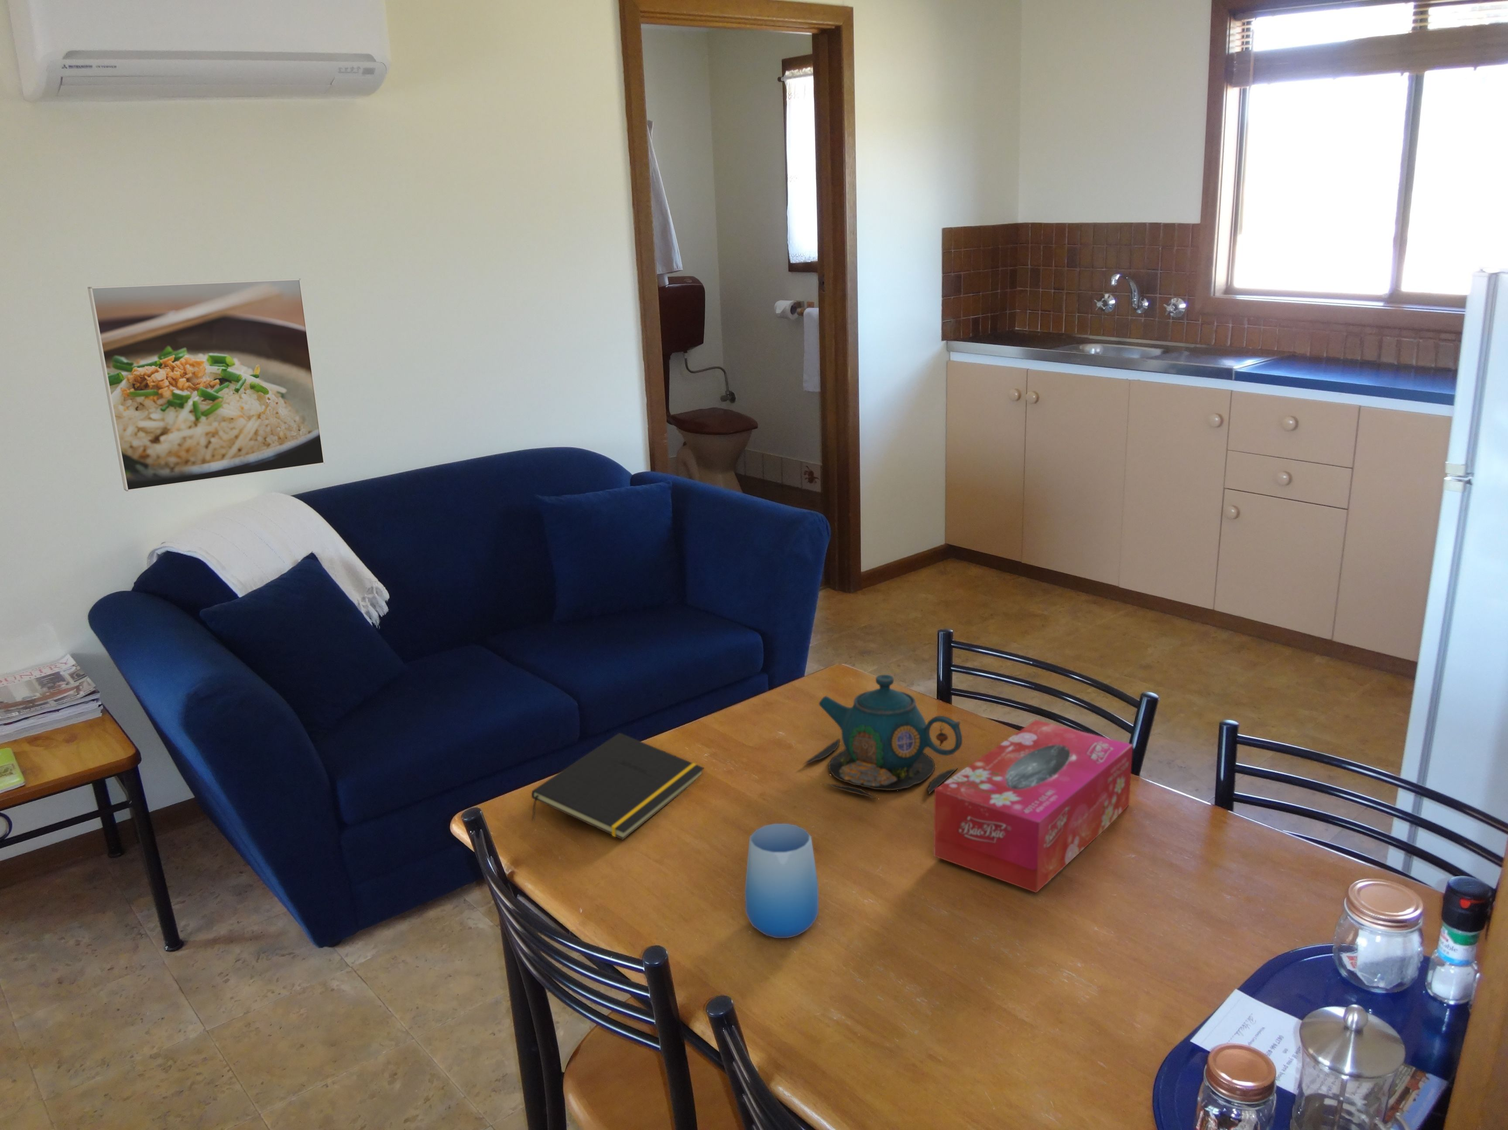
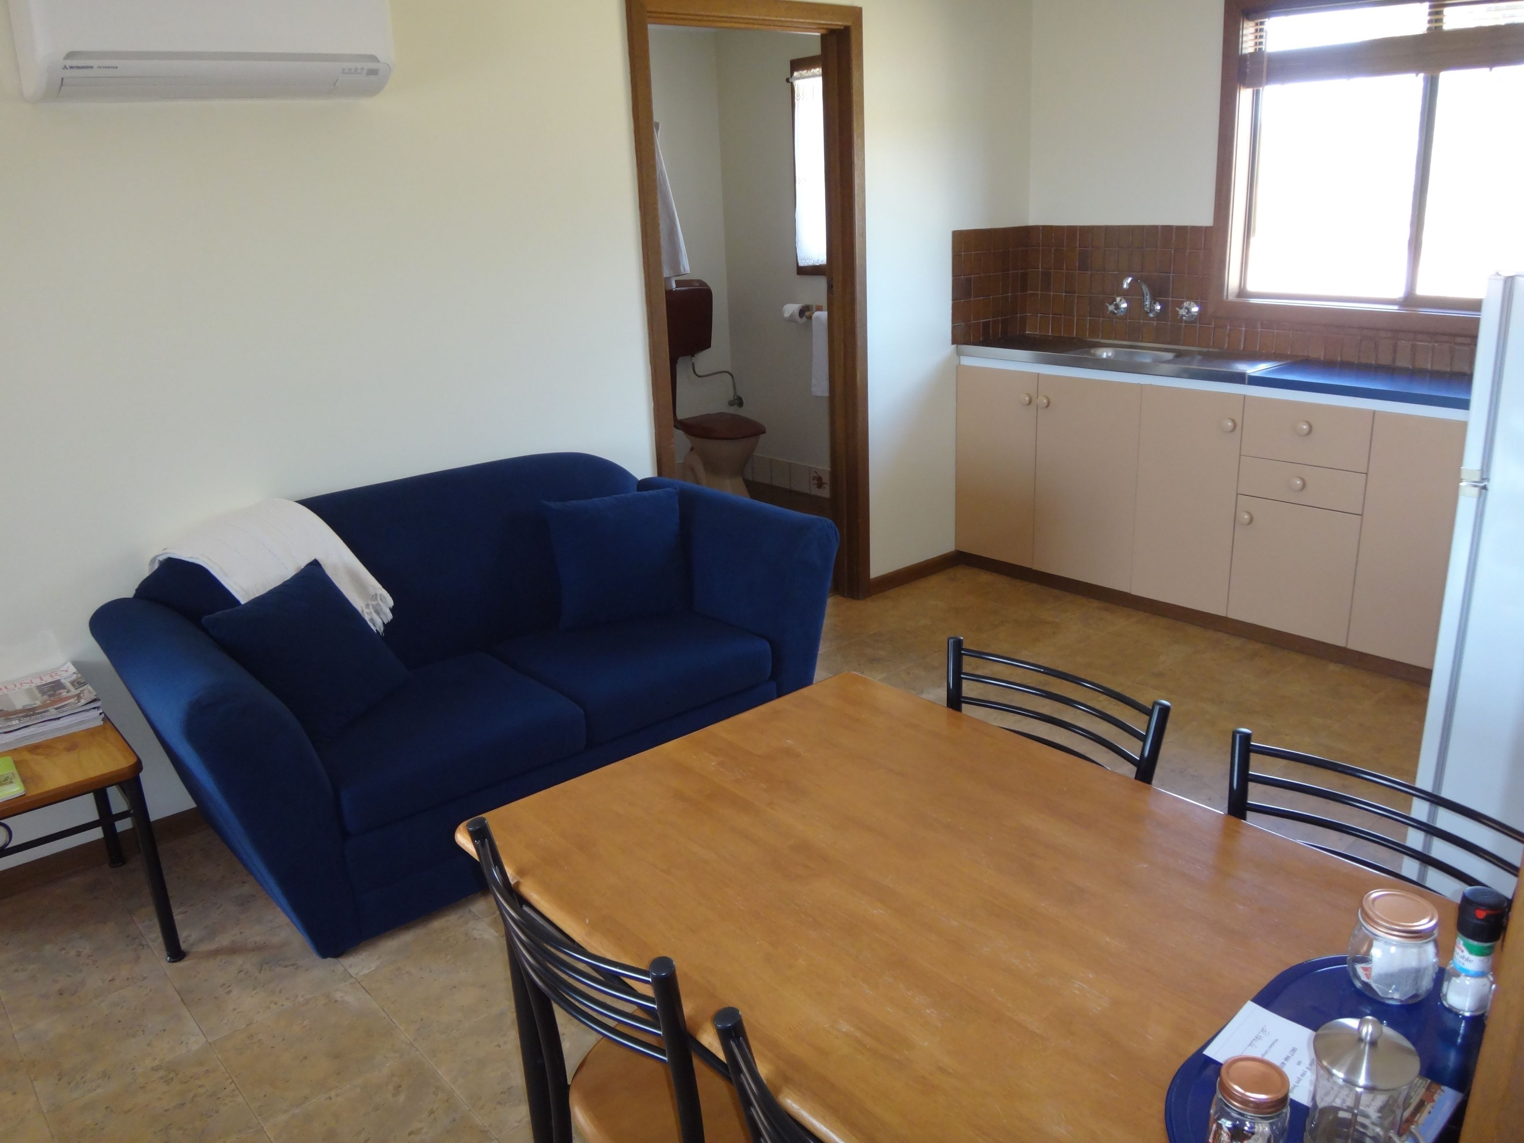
- notepad [531,732,704,840]
- cup [745,823,819,939]
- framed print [87,278,325,491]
- tissue box [933,719,1133,894]
- teapot [801,674,963,800]
